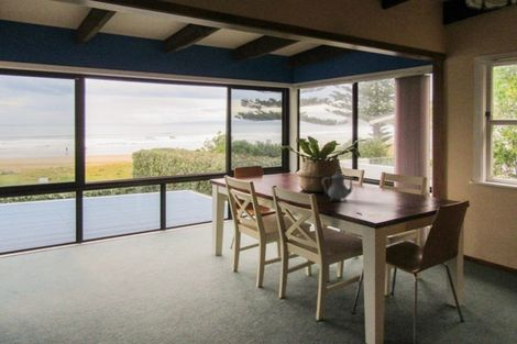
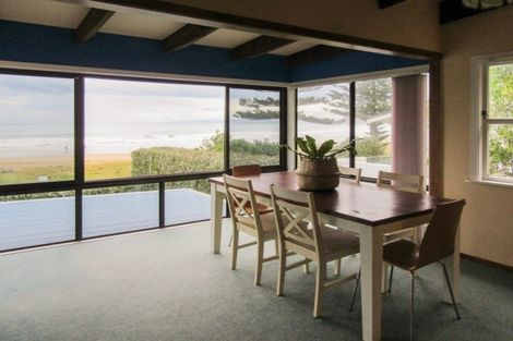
- teapot [321,166,355,202]
